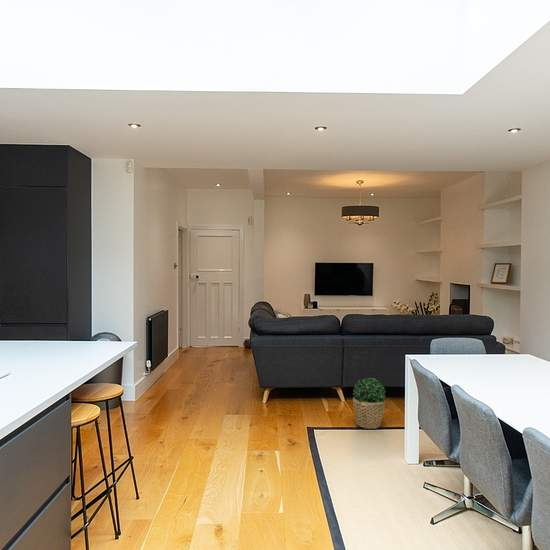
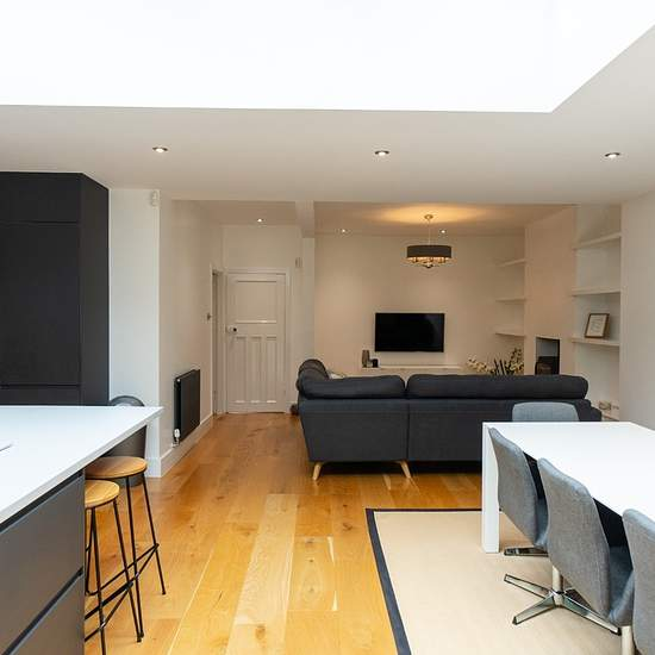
- potted plant [352,377,387,430]
